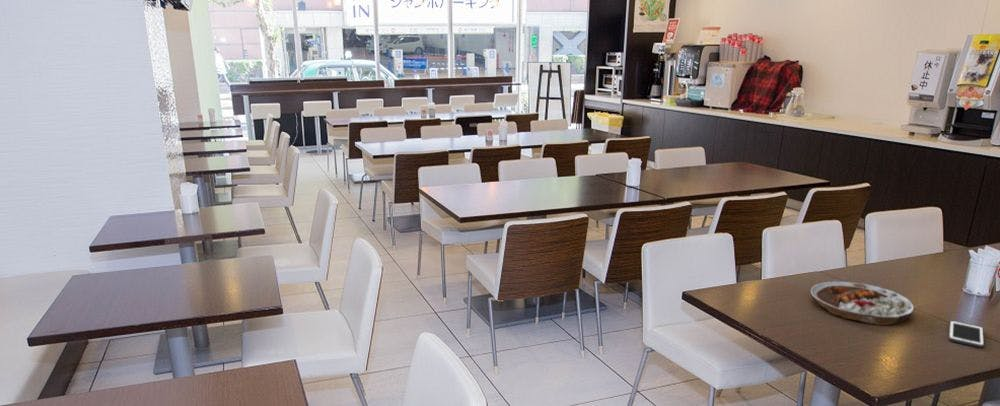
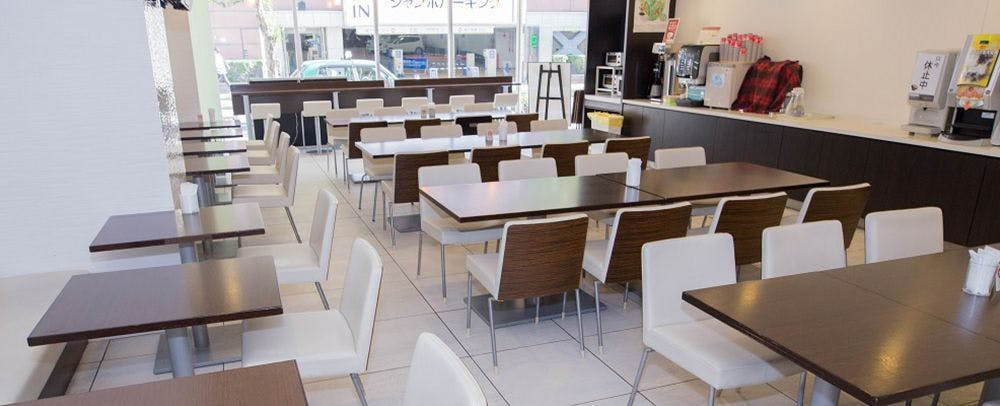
- plate [810,281,915,326]
- cell phone [948,320,985,349]
